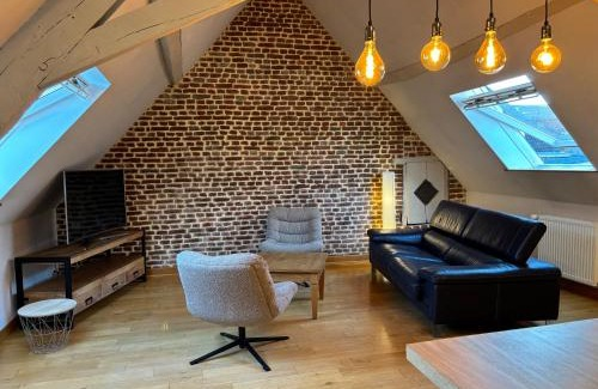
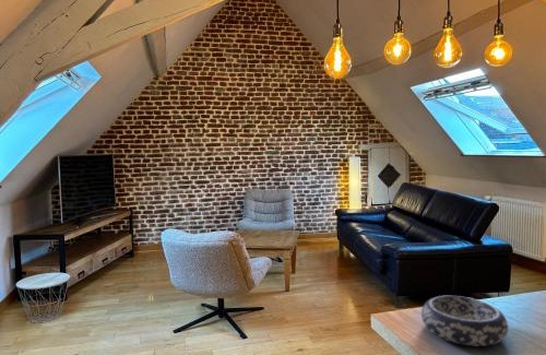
+ decorative bowl [420,295,509,347]
